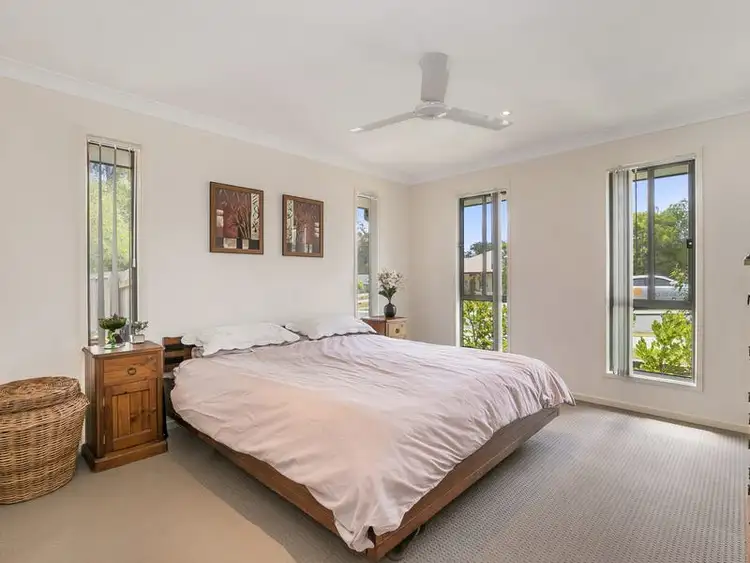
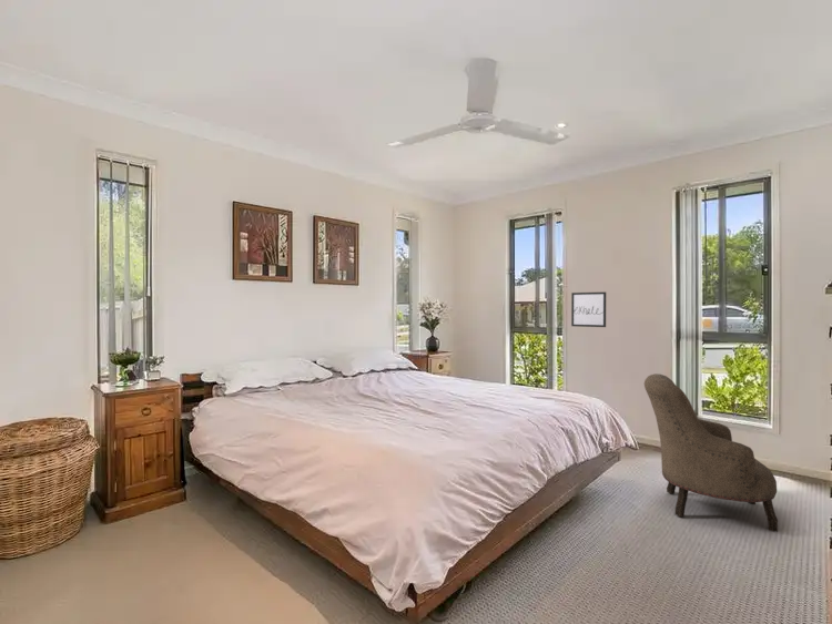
+ armchair [643,372,779,533]
+ wall art [570,290,607,328]
